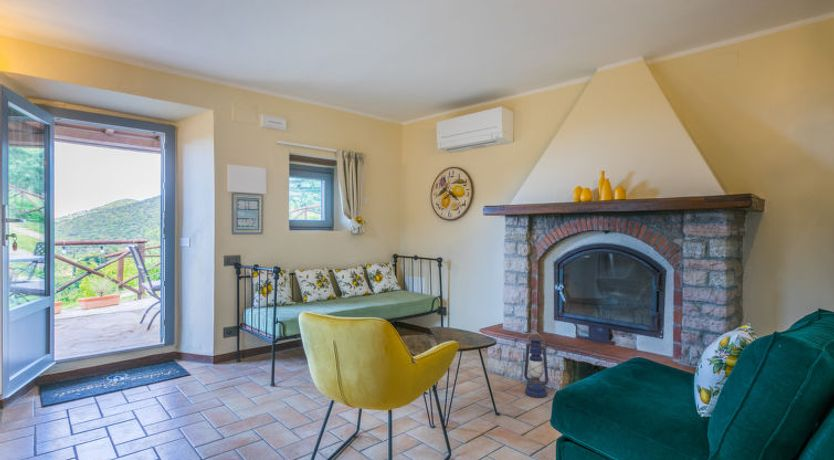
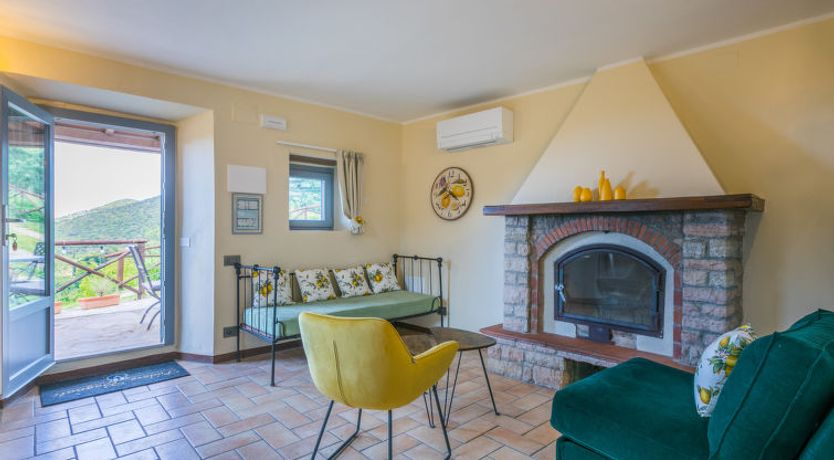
- lantern [523,332,549,399]
